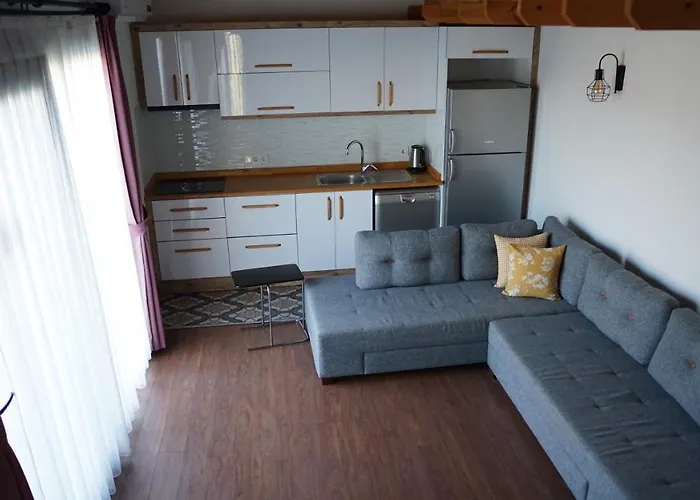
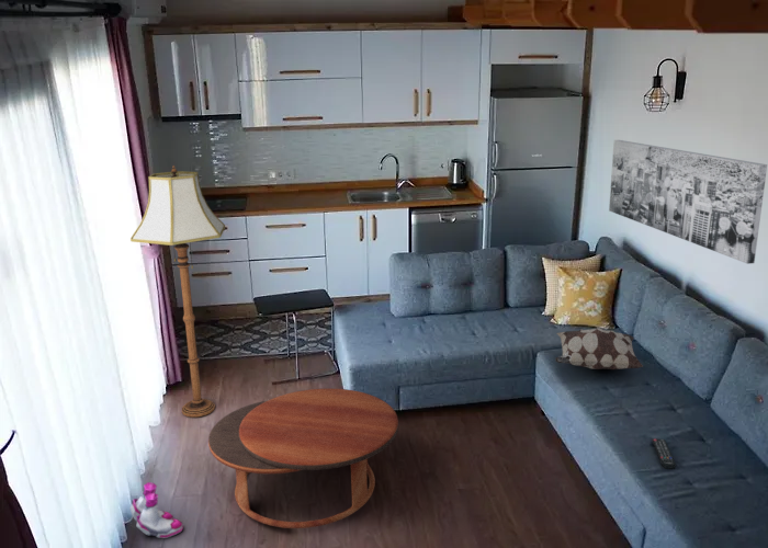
+ remote control [651,437,677,470]
+ boots [129,481,184,539]
+ floor lamp [129,164,226,418]
+ wall art [608,139,768,265]
+ coffee table [207,387,399,529]
+ decorative pillow [554,327,644,370]
